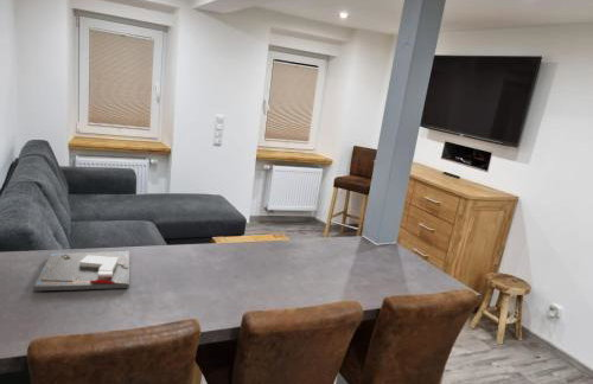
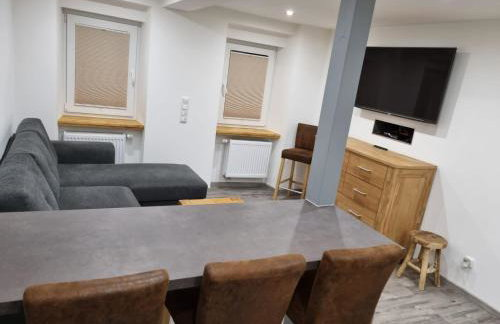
- board game [32,249,130,292]
